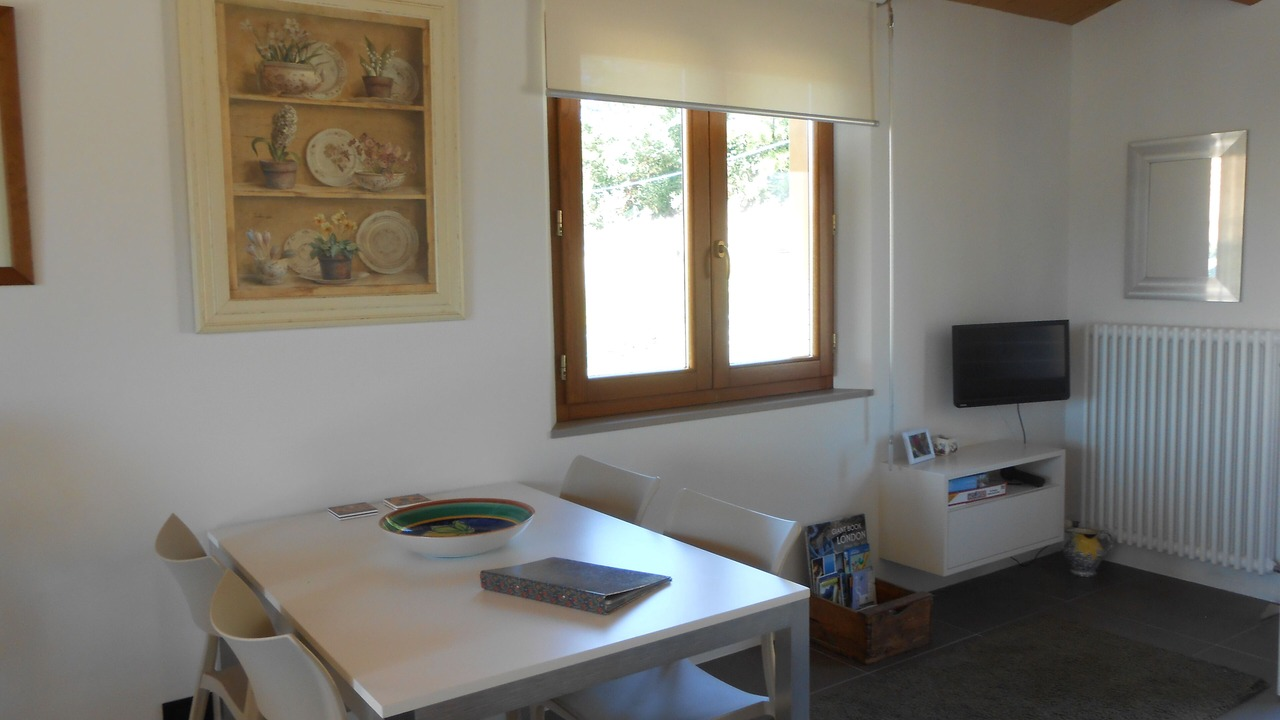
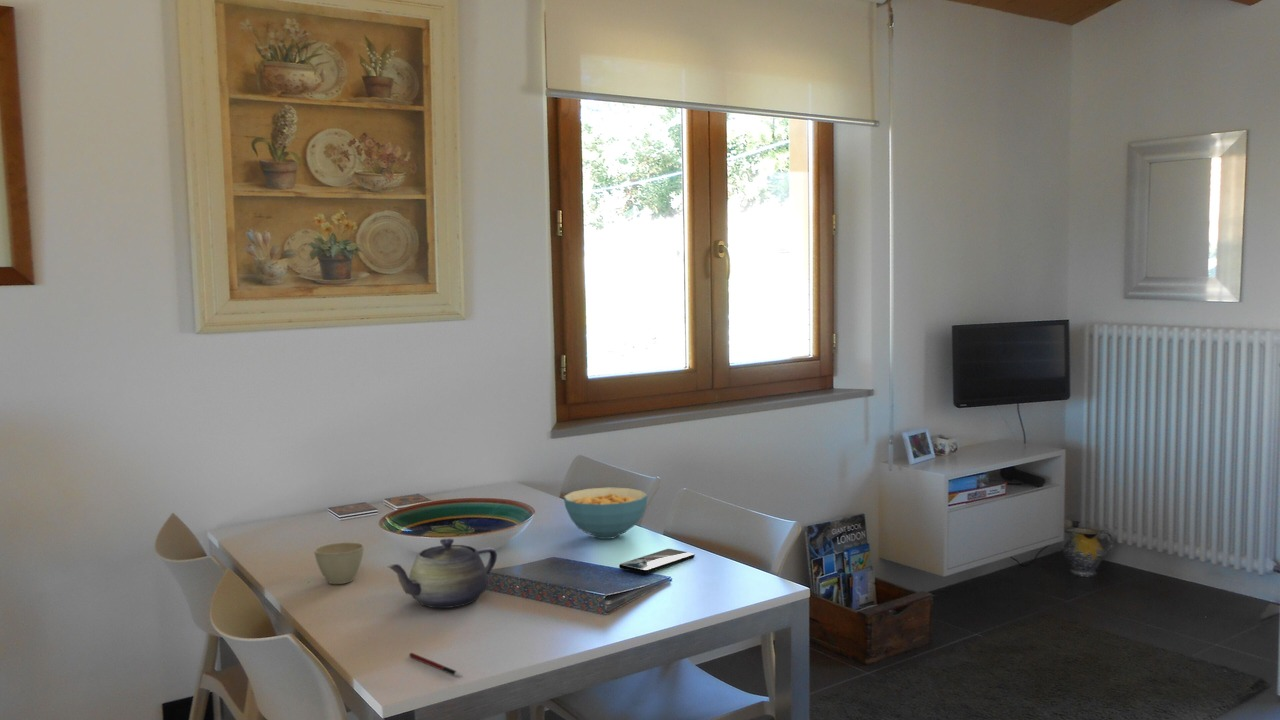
+ smartphone [618,548,696,574]
+ cereal bowl [563,486,649,540]
+ flower pot [313,541,365,585]
+ pen [408,652,464,678]
+ teapot [386,537,498,609]
